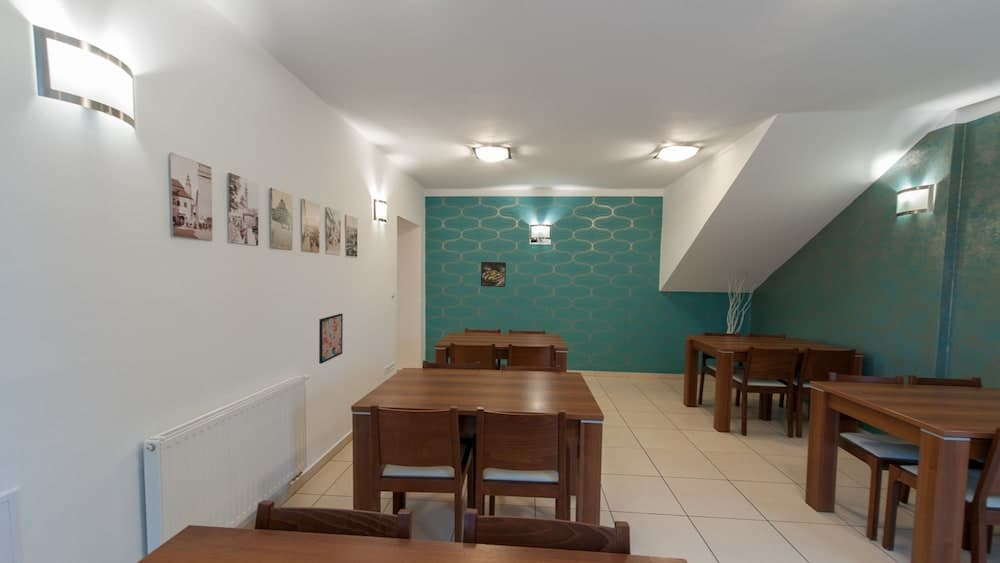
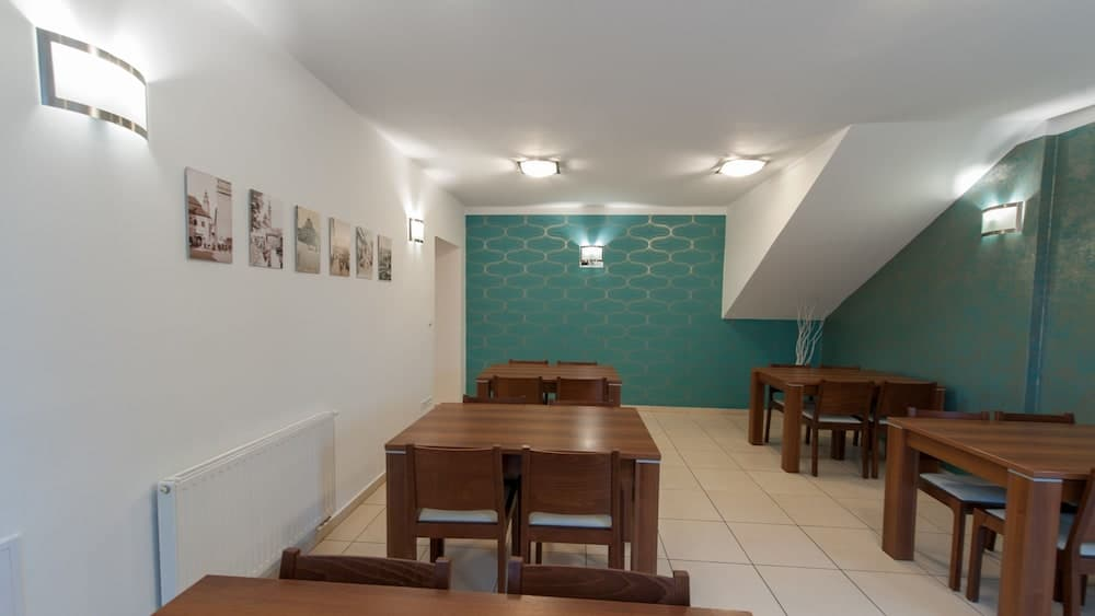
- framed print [480,261,507,288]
- wall art [318,313,344,365]
